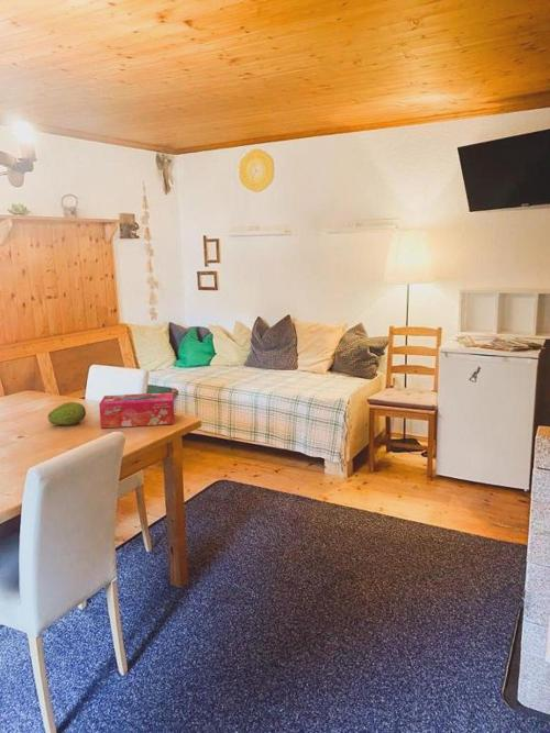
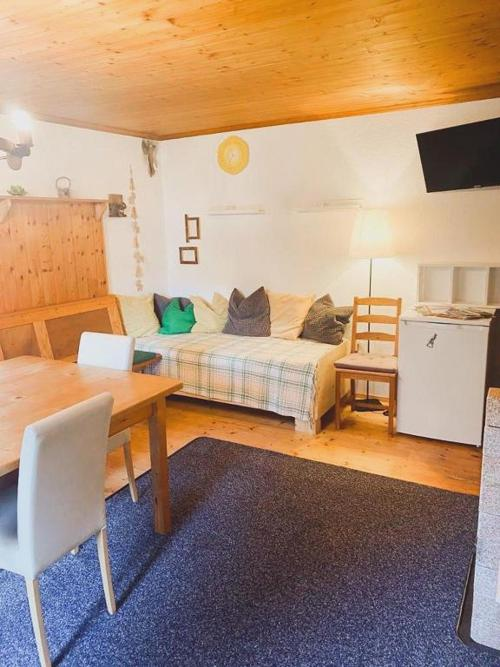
- fruit [47,401,87,426]
- tissue box [98,391,175,429]
